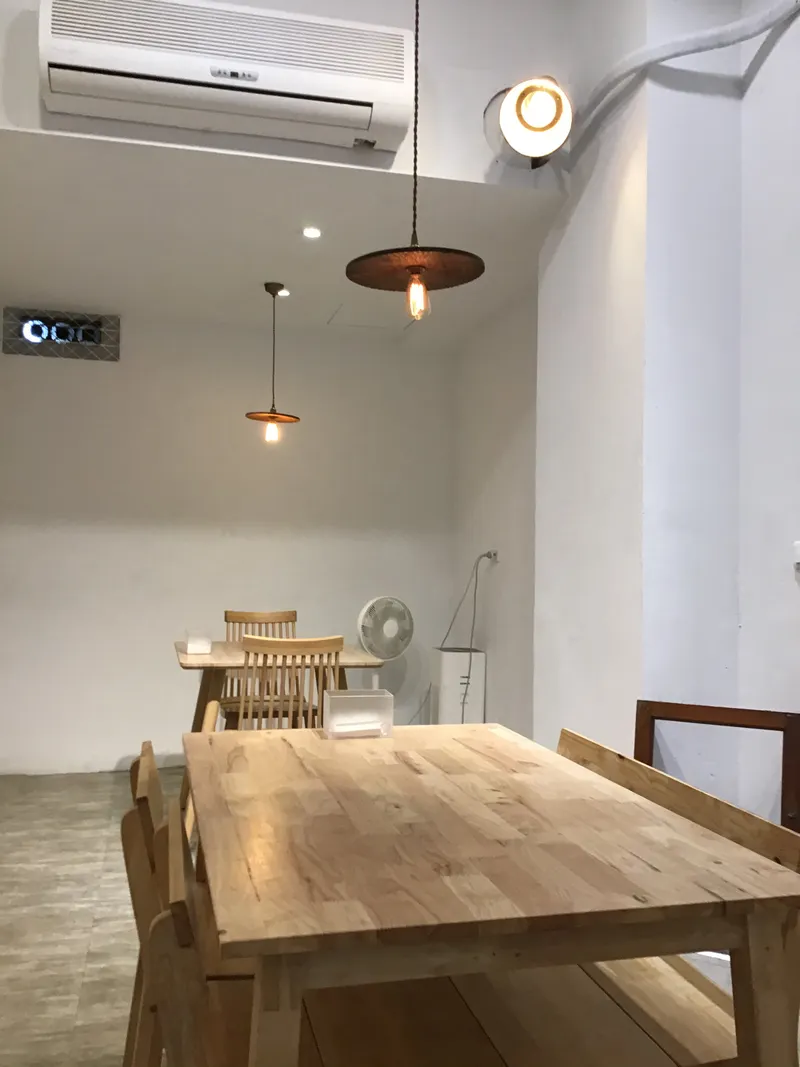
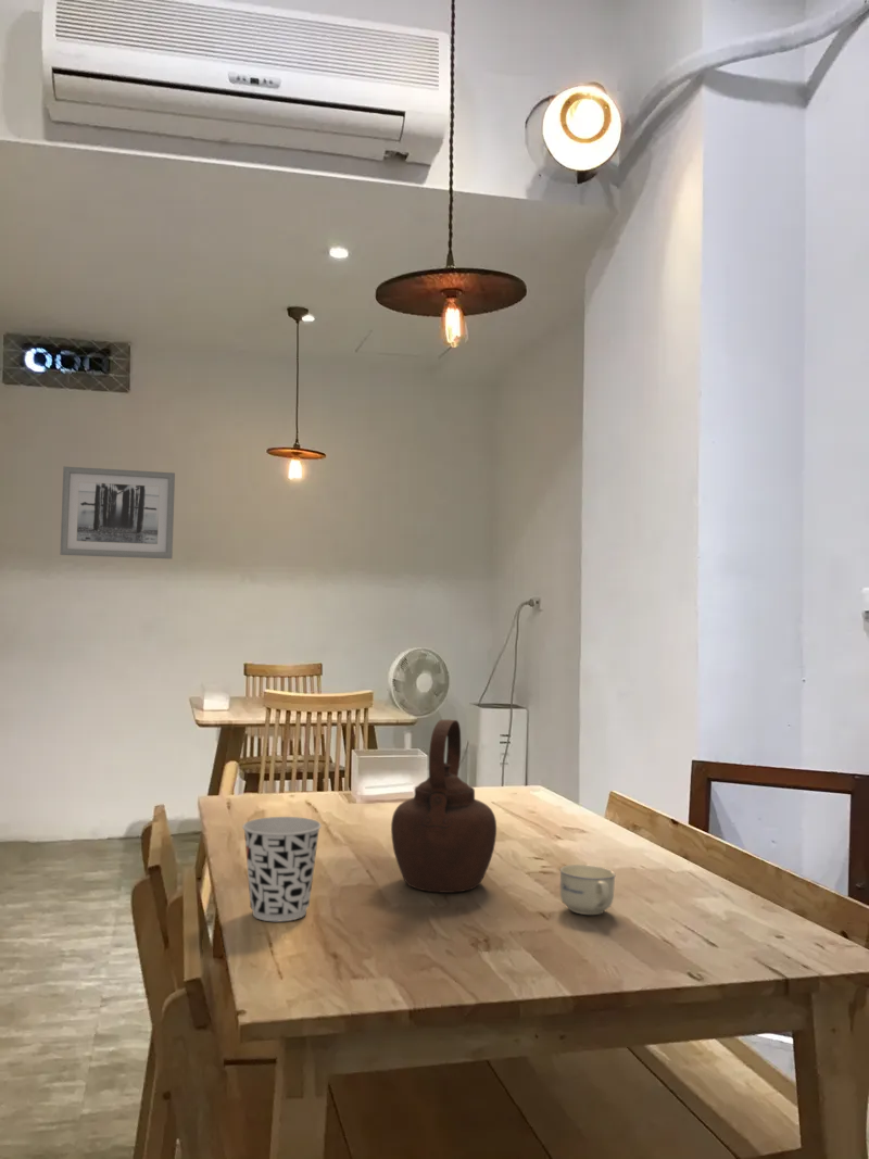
+ teapot [390,719,498,894]
+ wall art [59,466,176,559]
+ cup [241,816,323,922]
+ cup [559,864,617,916]
